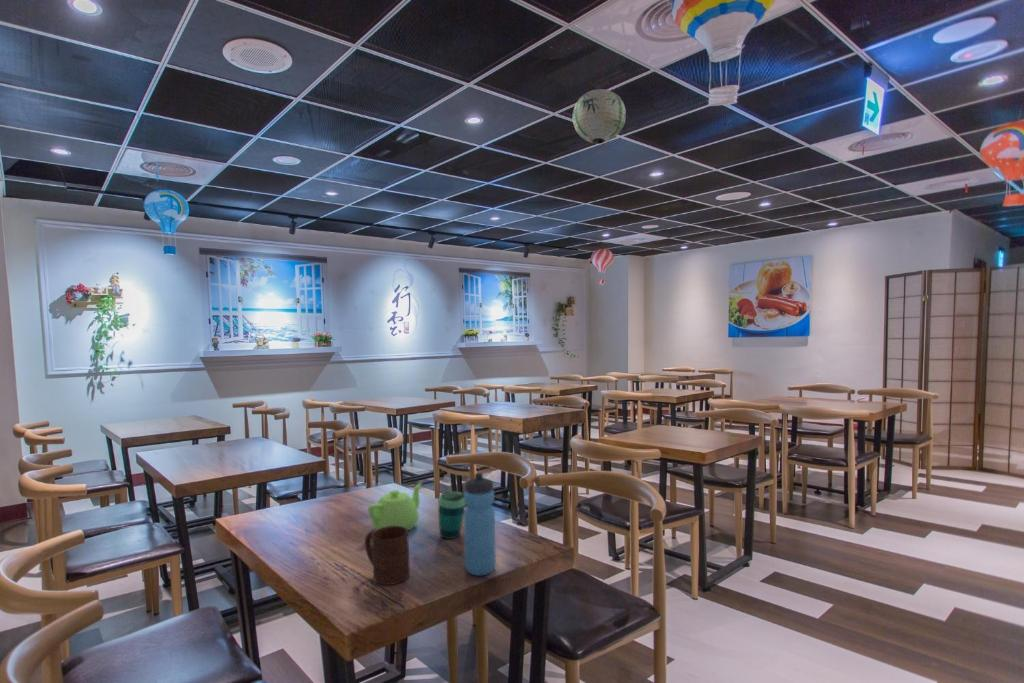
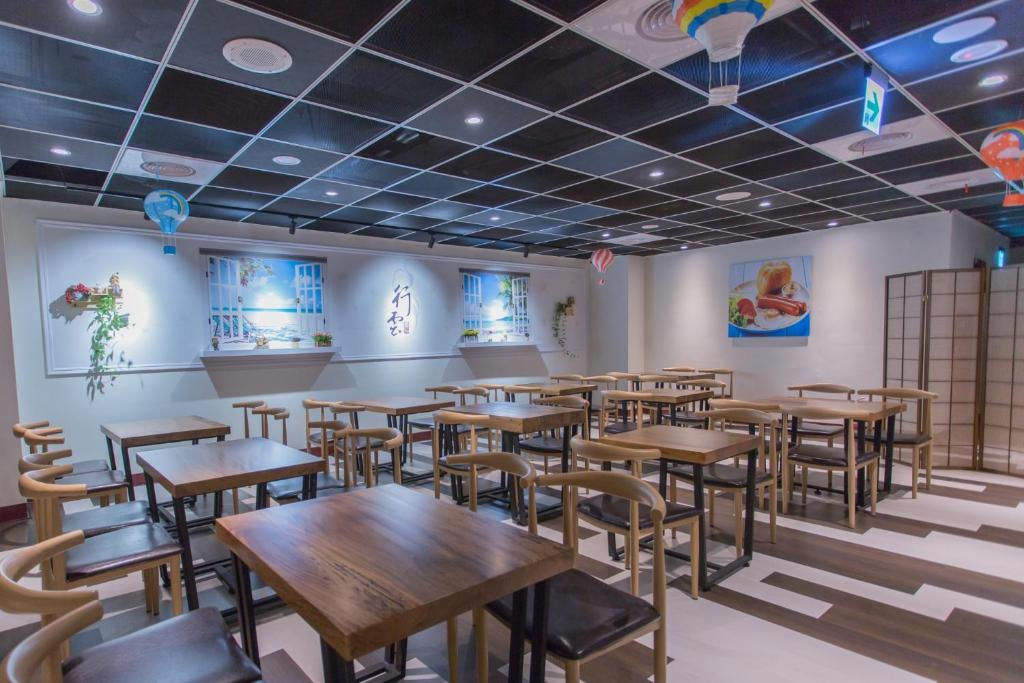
- paper lantern [571,88,627,144]
- teapot [367,482,423,531]
- cup [437,490,466,540]
- water bottle [463,472,497,577]
- cup [364,526,411,586]
